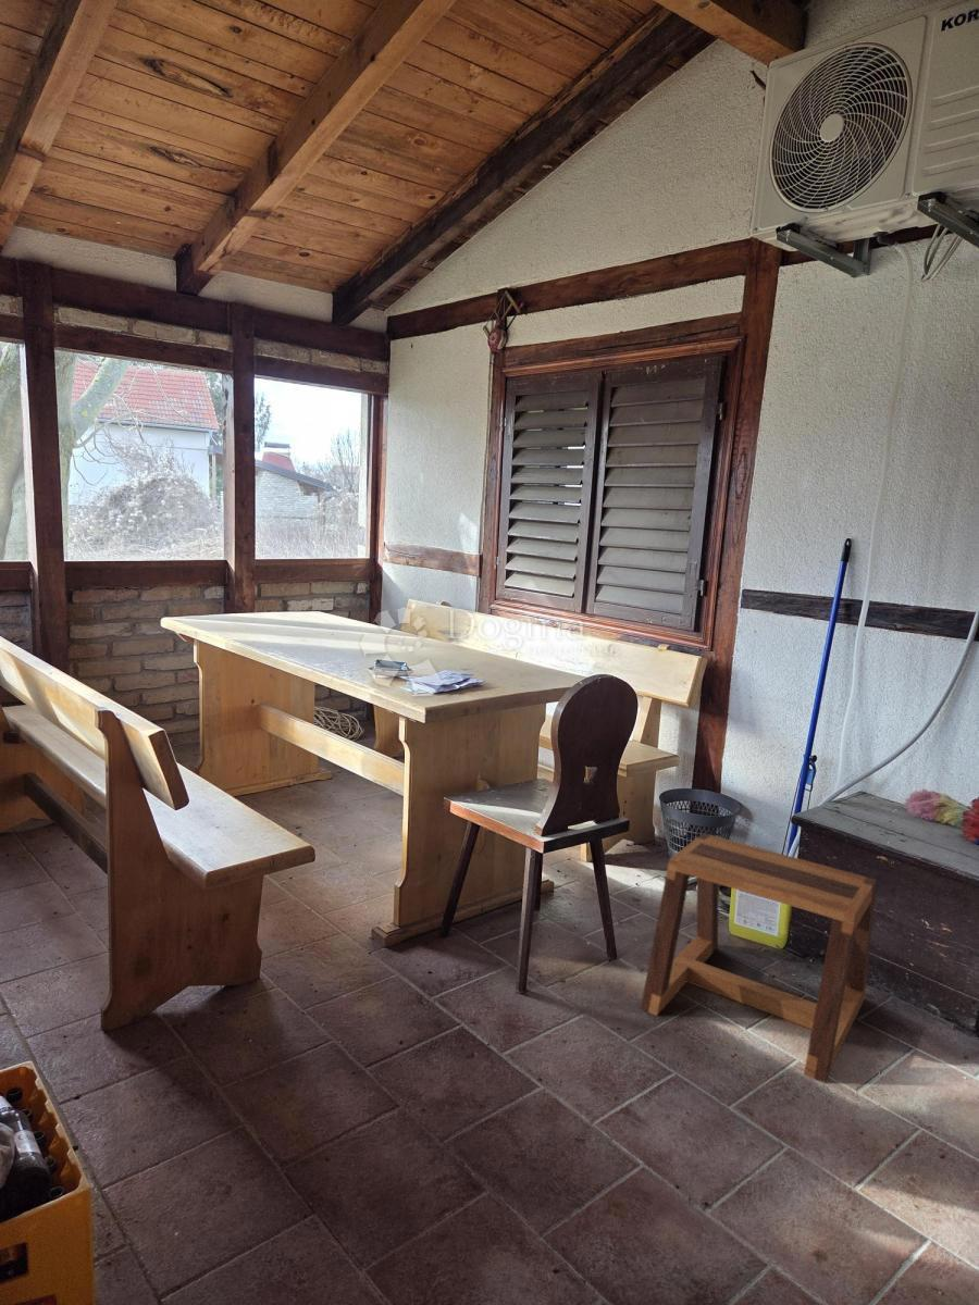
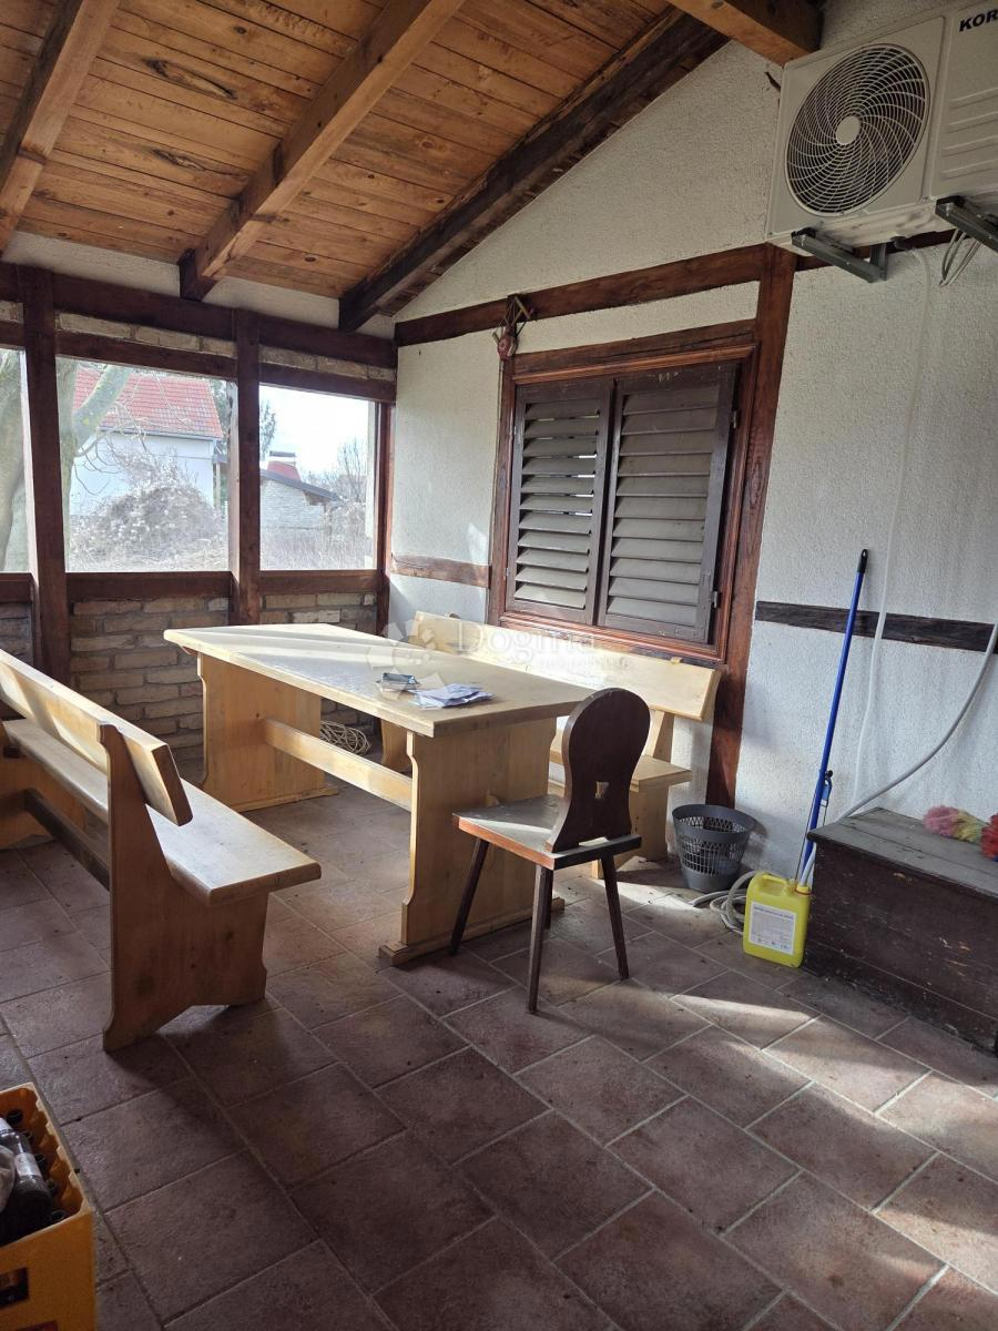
- stool [640,832,878,1084]
